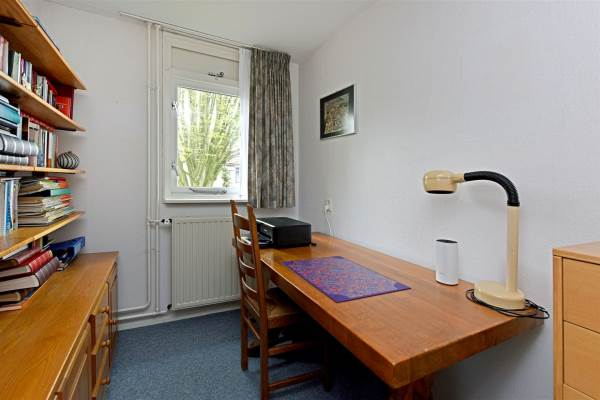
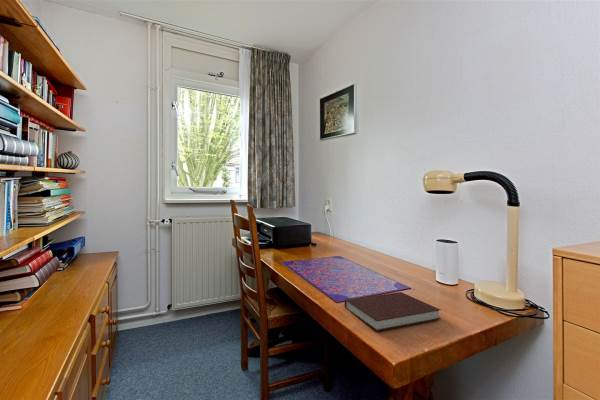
+ notebook [344,291,442,332]
